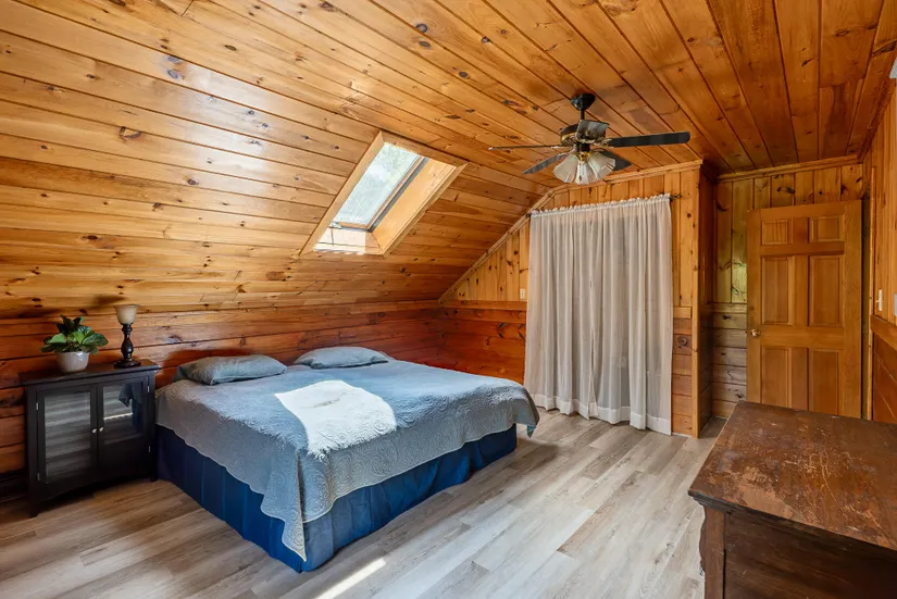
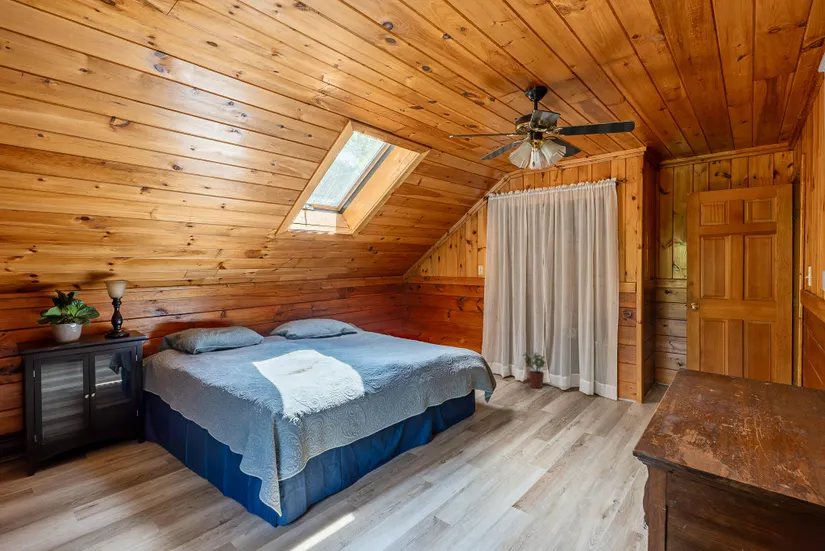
+ potted plant [521,350,546,389]
